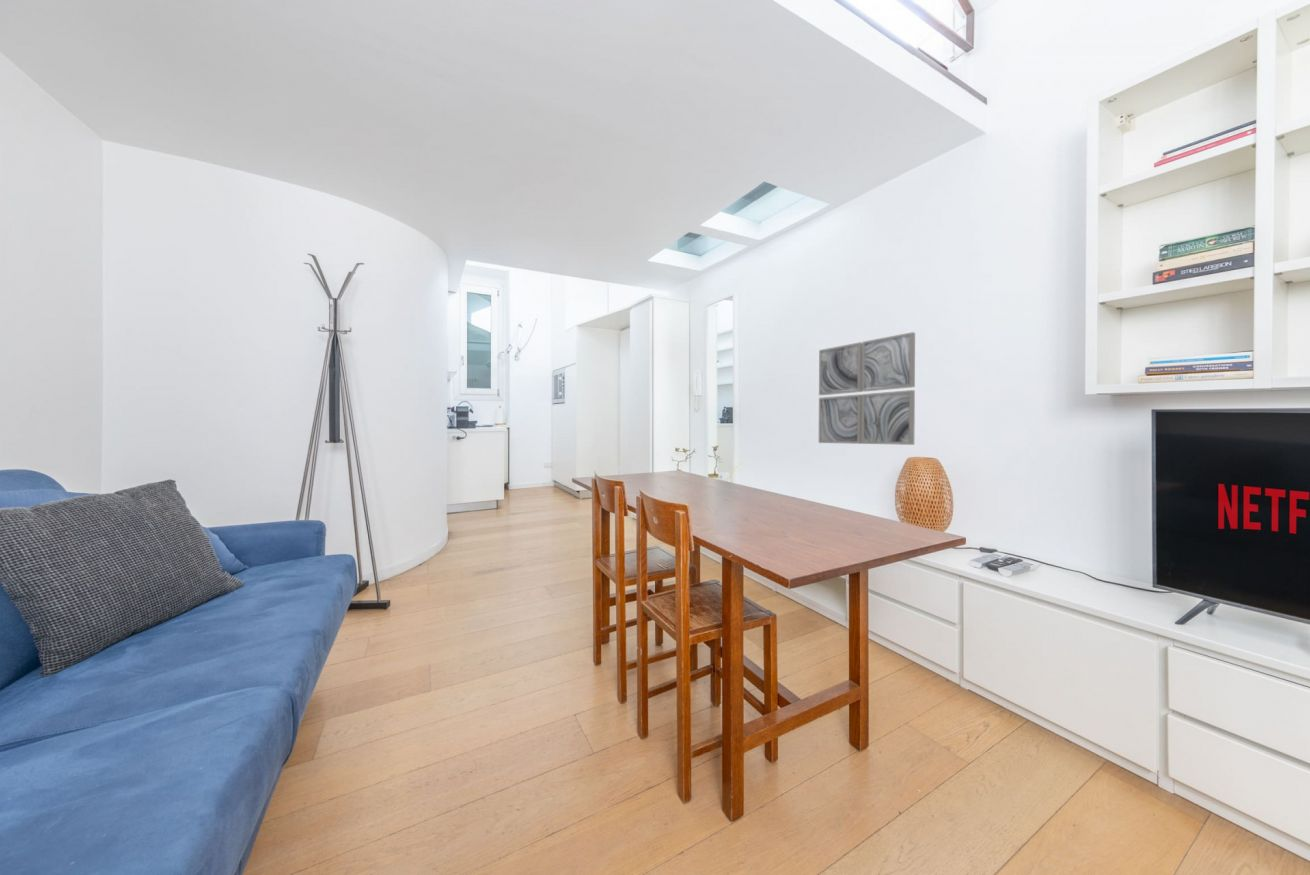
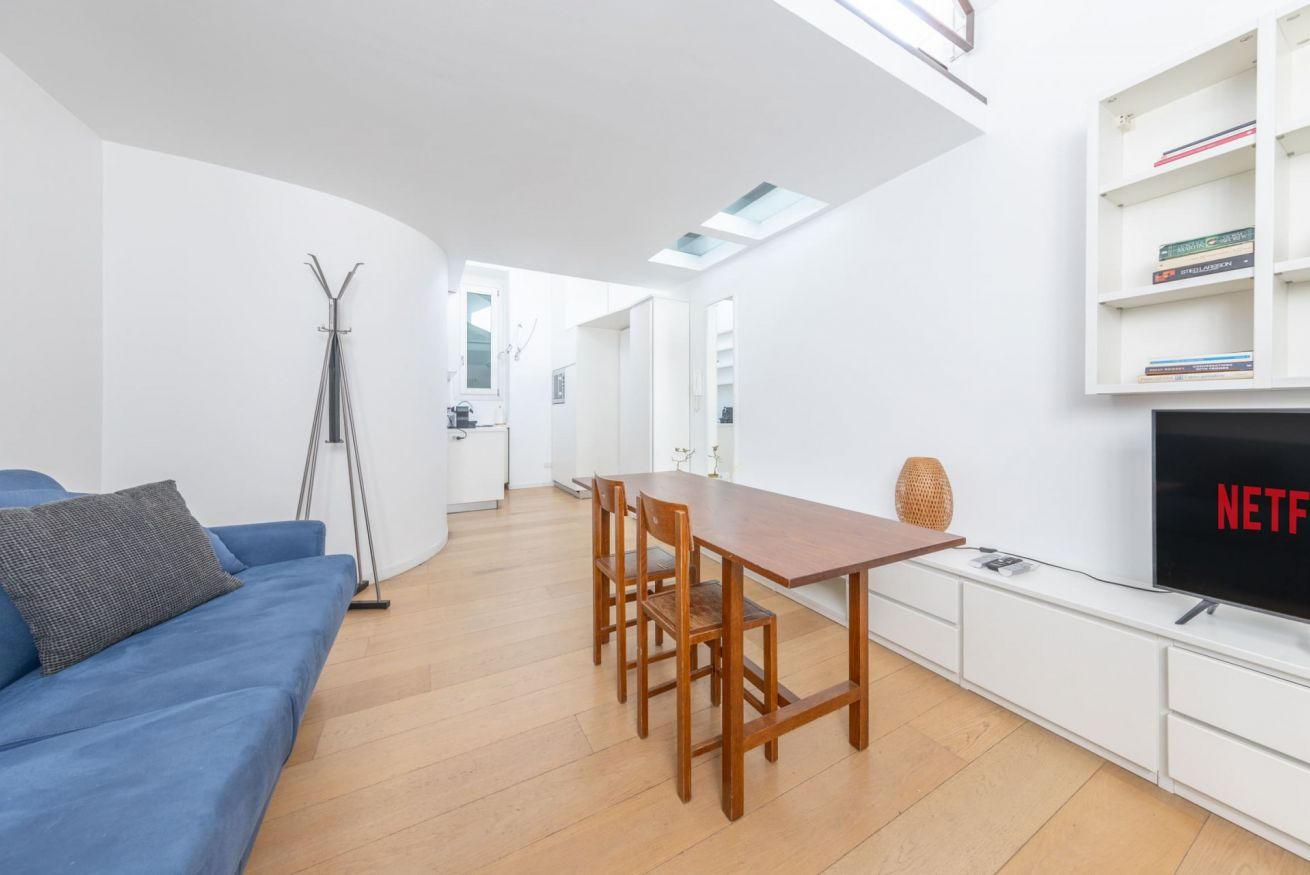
- wall art [818,331,916,446]
